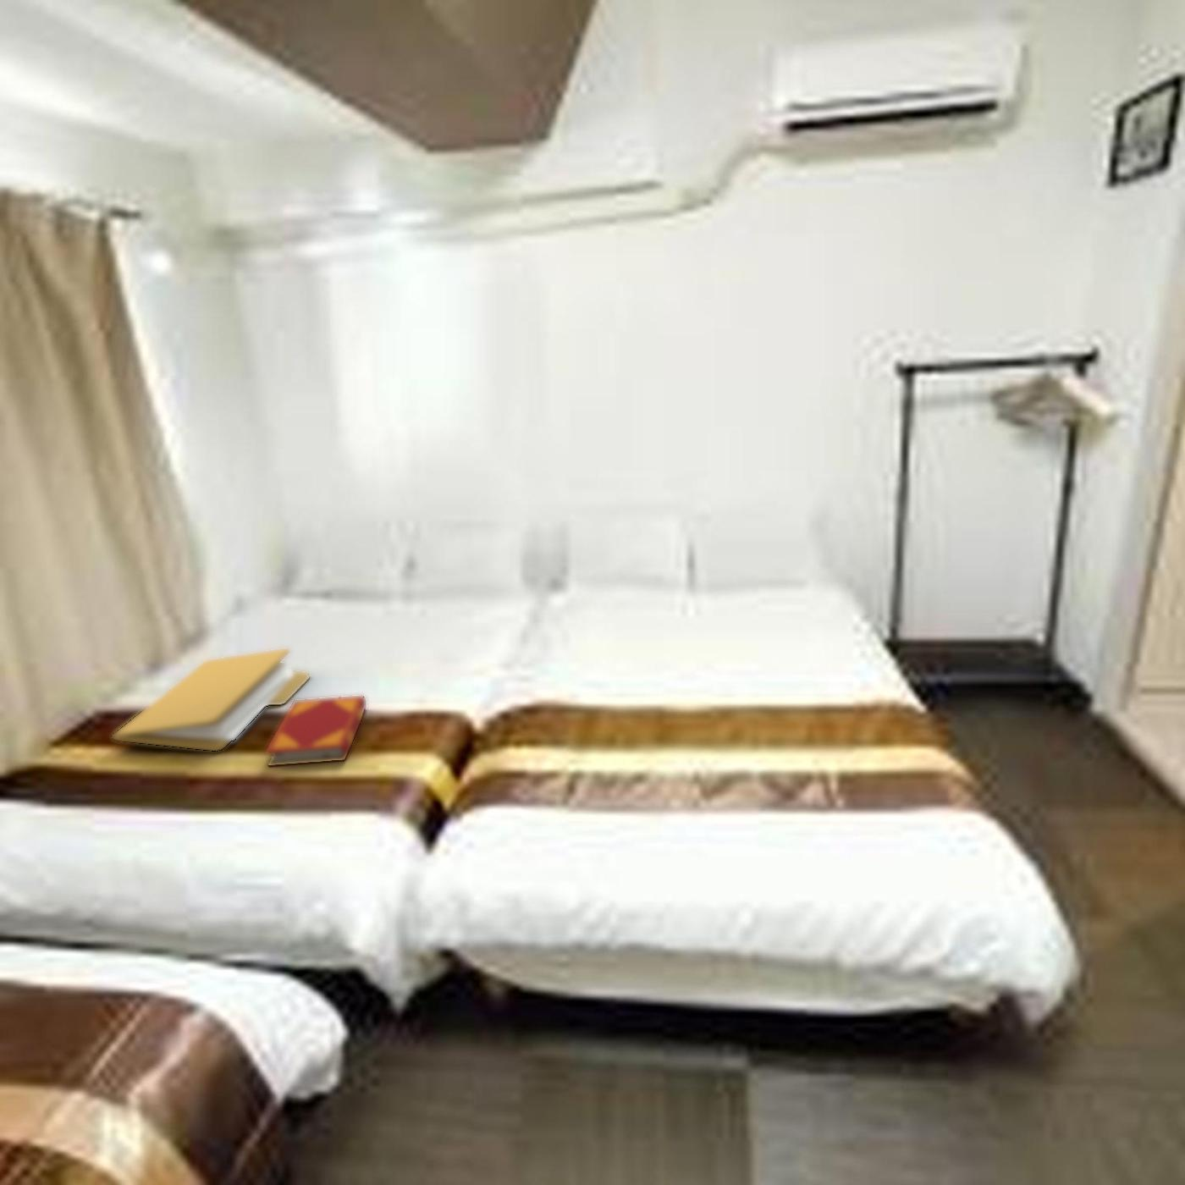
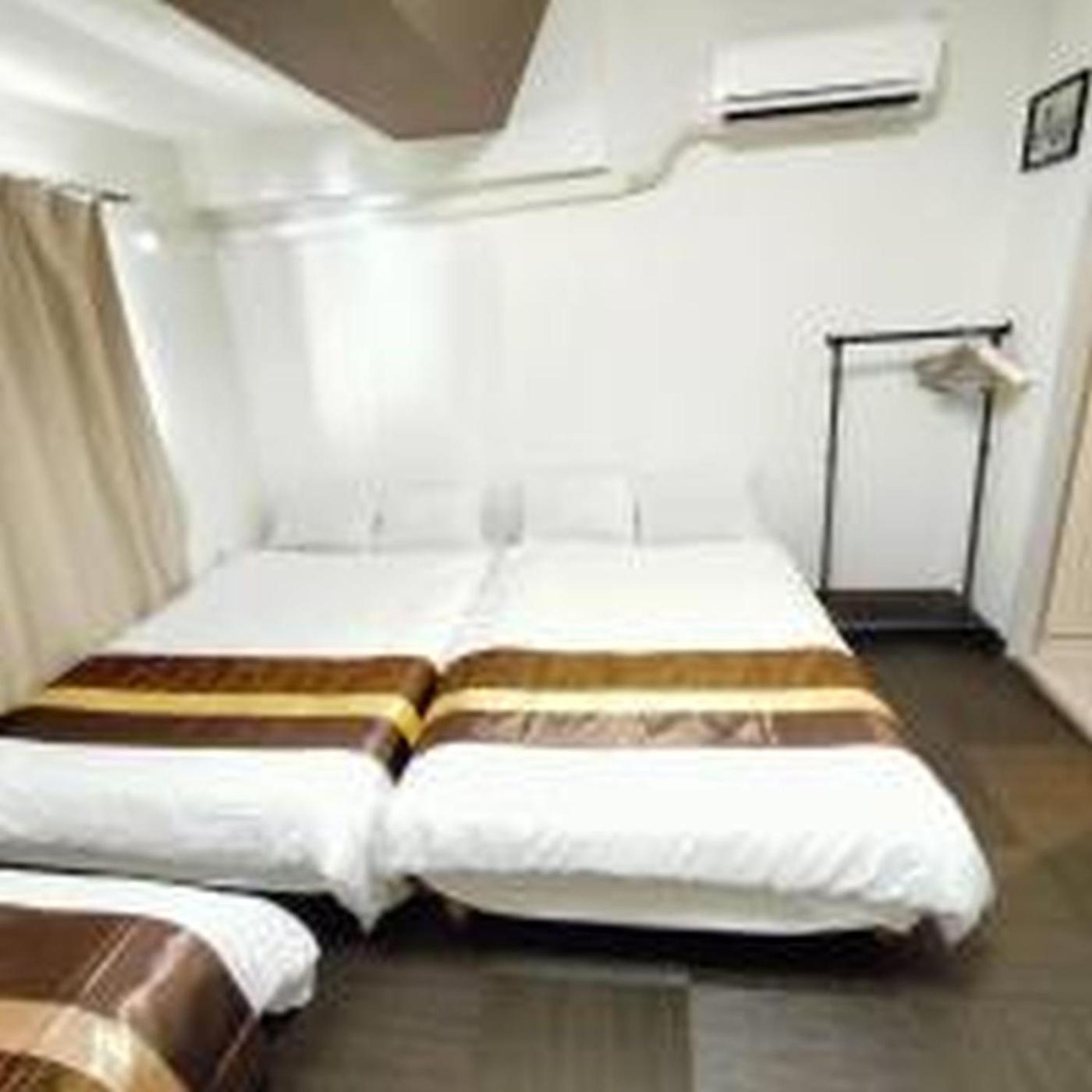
- hardback book [264,695,368,767]
- cushion [111,648,310,752]
